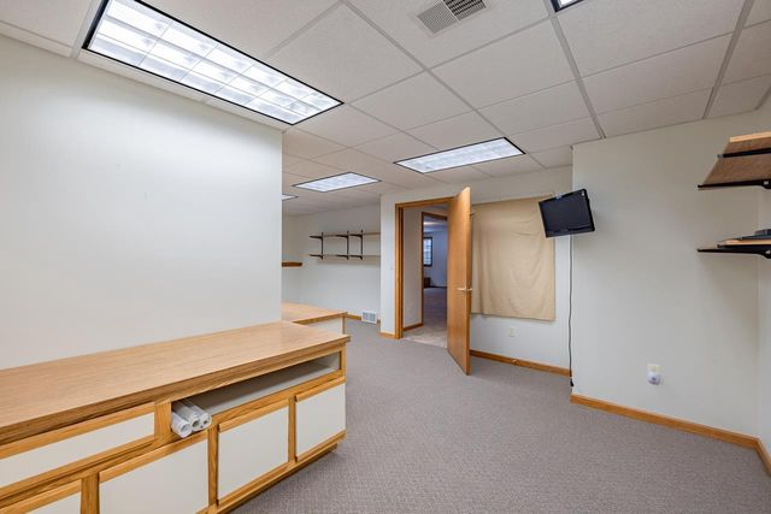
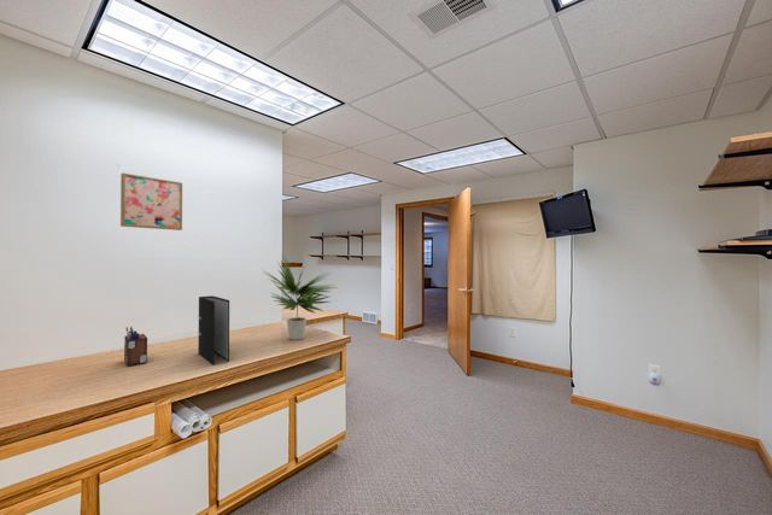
+ binder [197,294,230,367]
+ wall art [119,171,183,232]
+ desk organizer [123,326,148,367]
+ plant [259,254,339,341]
